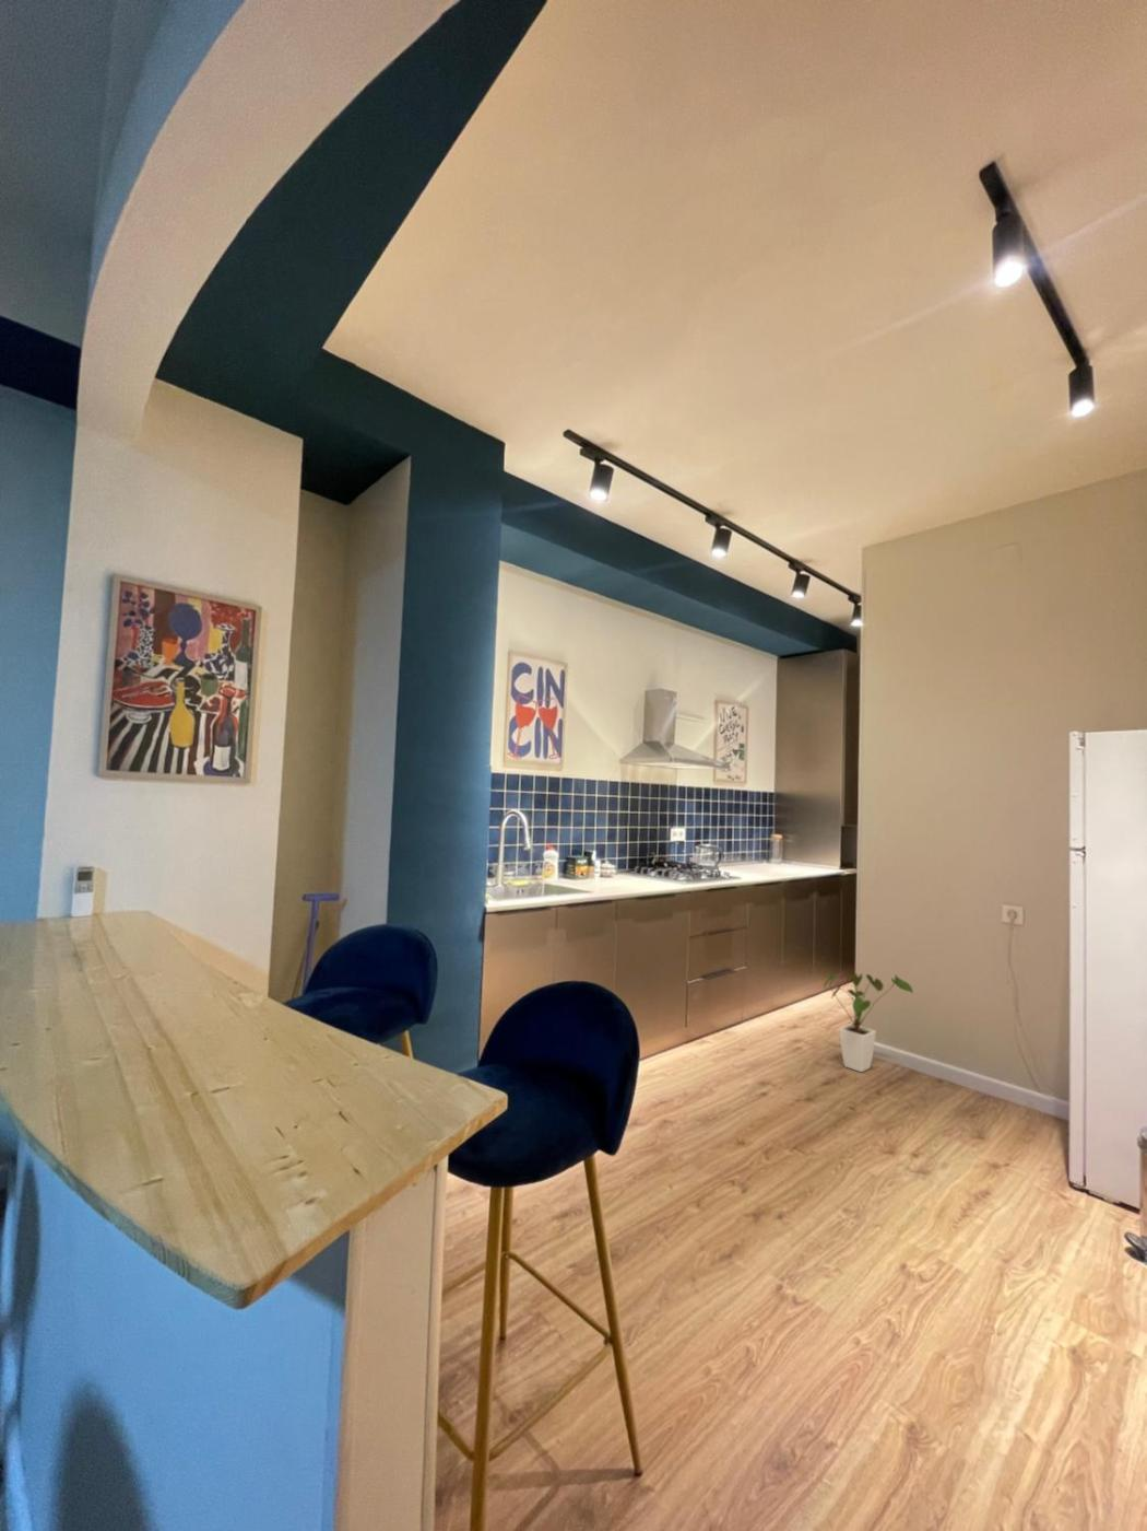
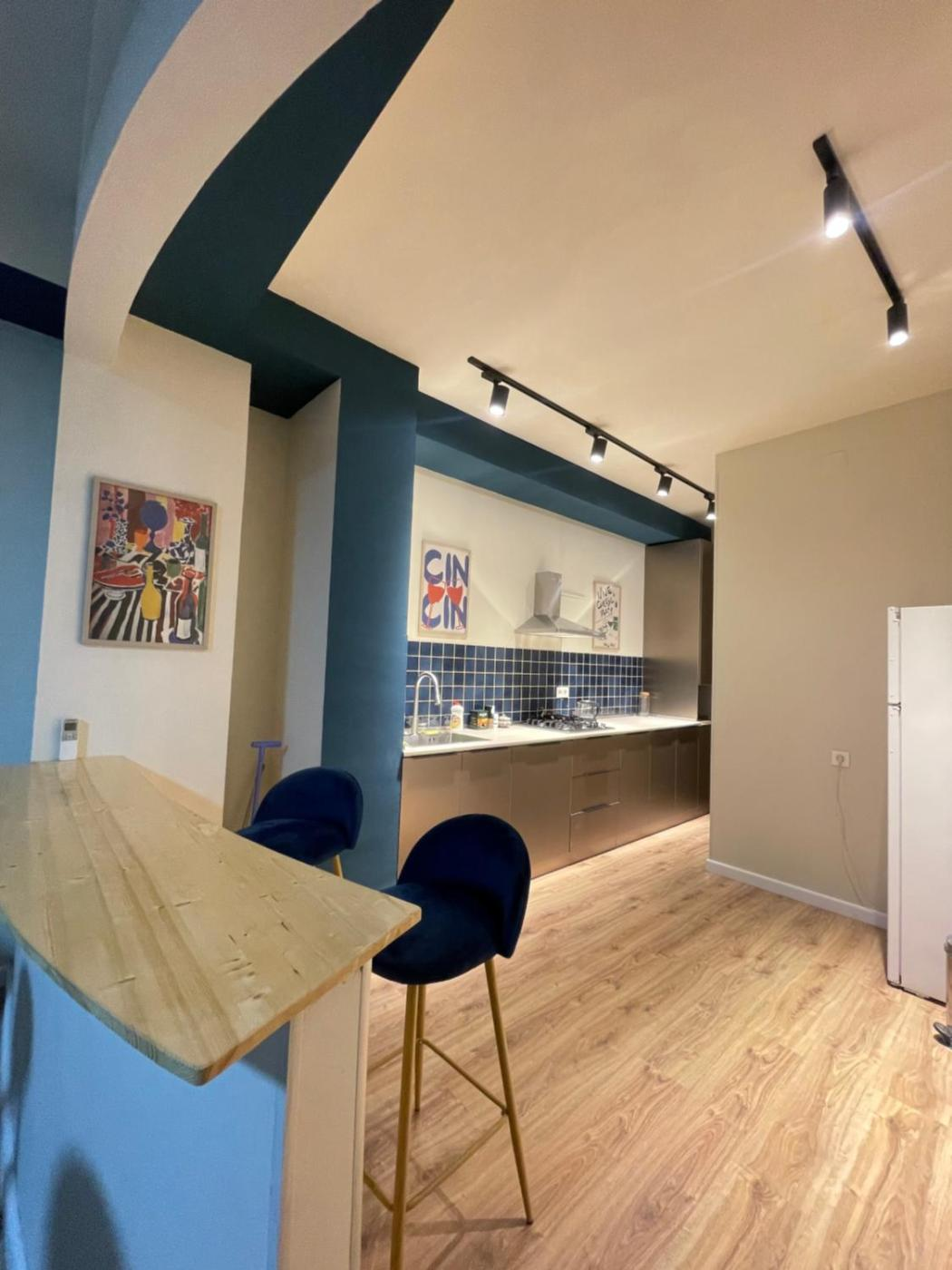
- house plant [823,972,914,1073]
